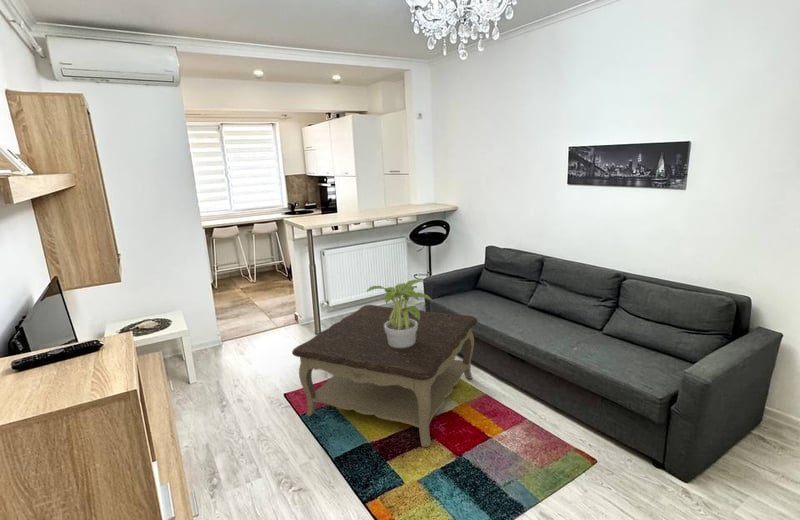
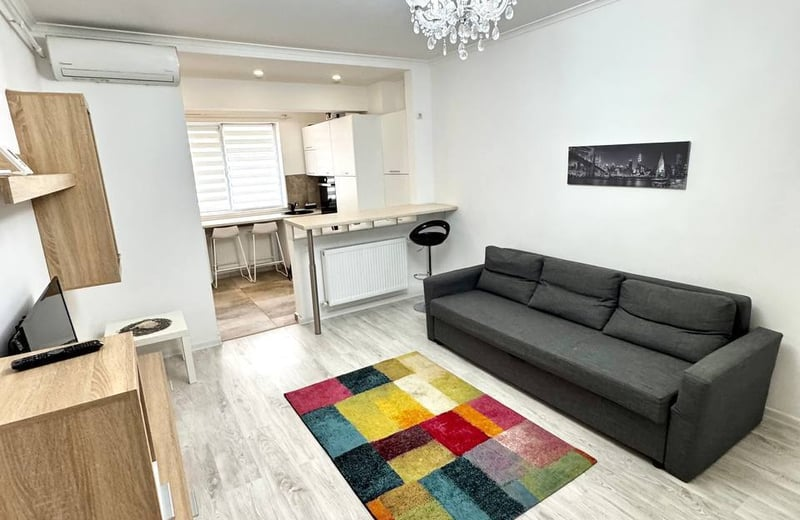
- coffee table [291,304,479,448]
- potted plant [365,278,434,348]
